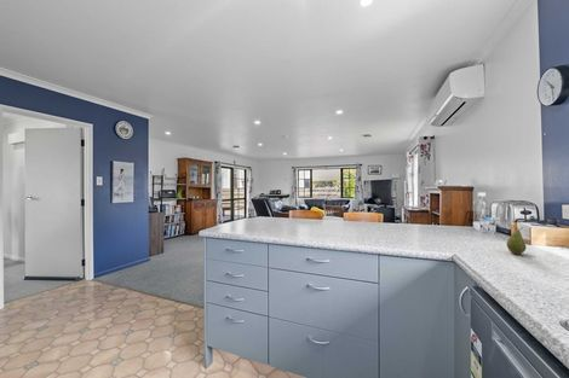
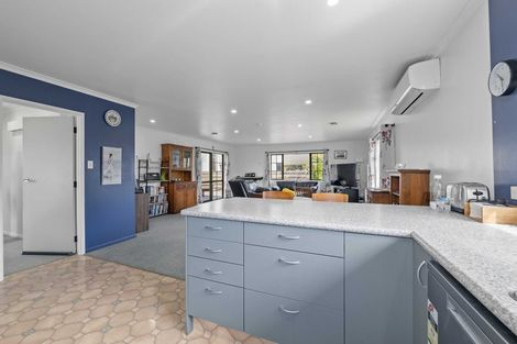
- fruit [506,226,528,255]
